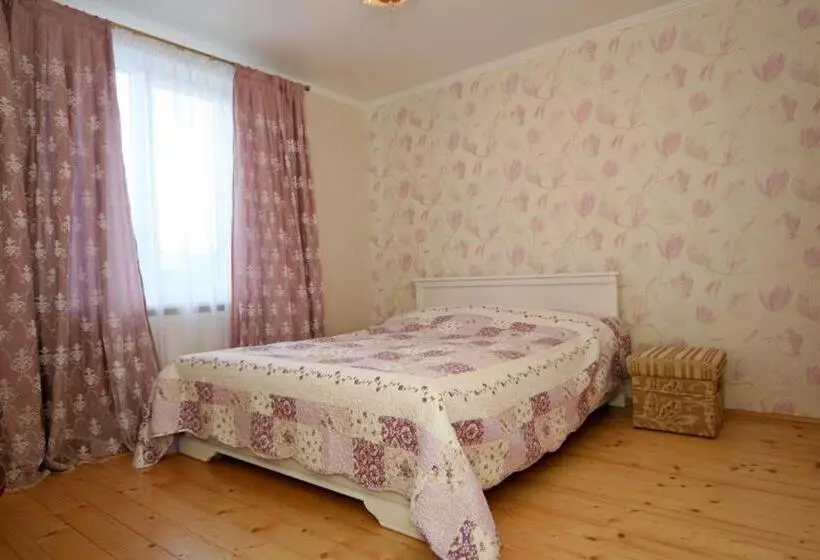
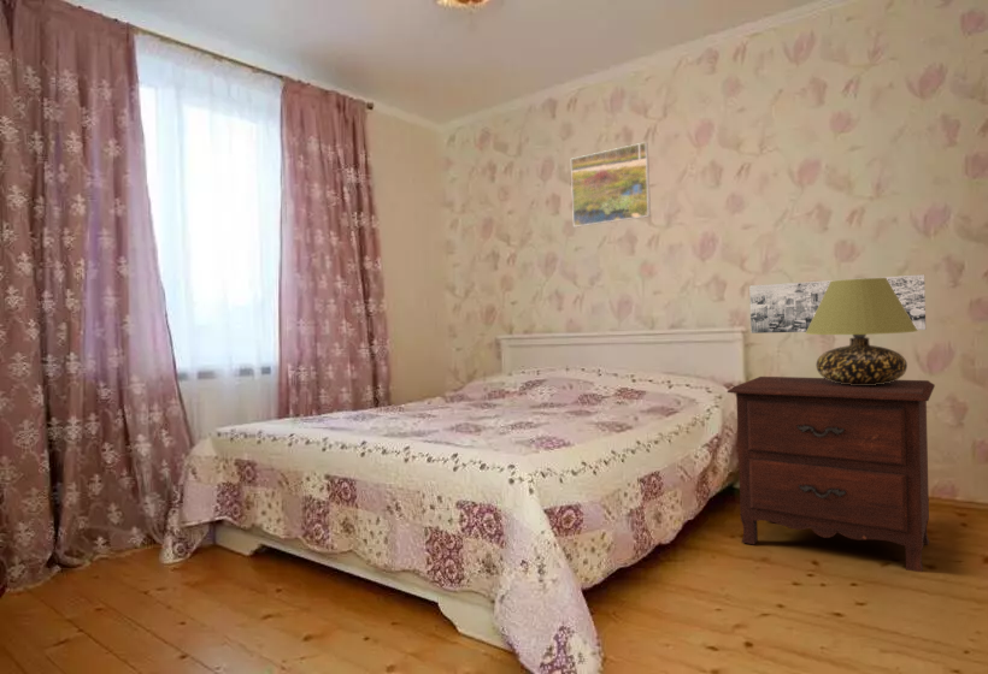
+ nightstand [727,376,936,573]
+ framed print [570,141,652,229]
+ table lamp [805,277,919,385]
+ wall art [748,273,927,335]
